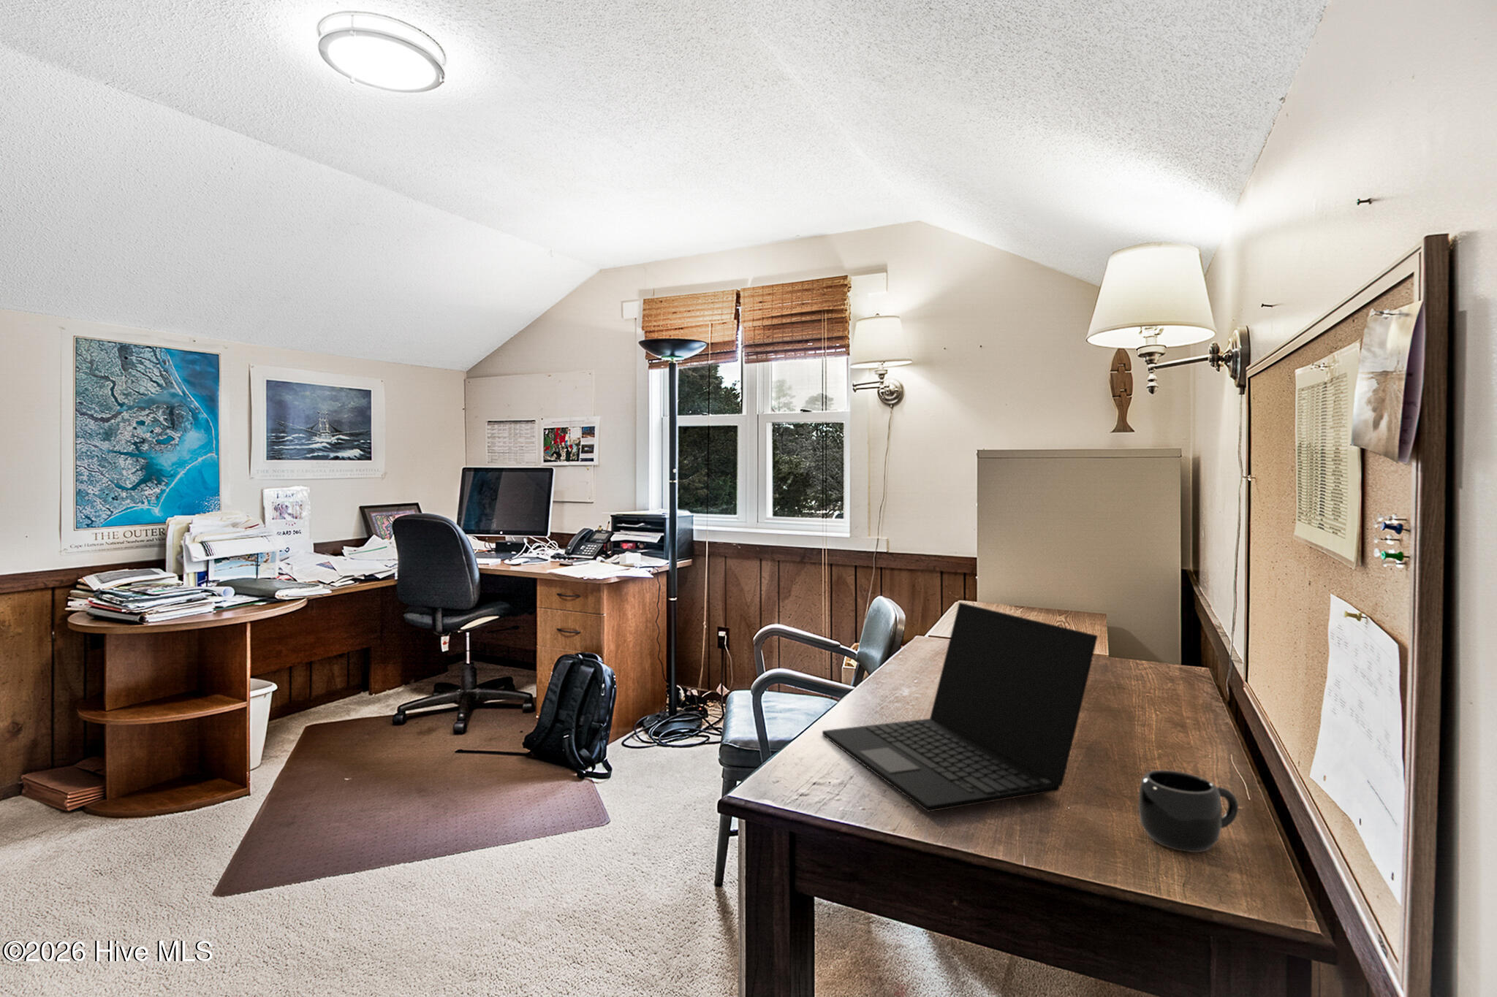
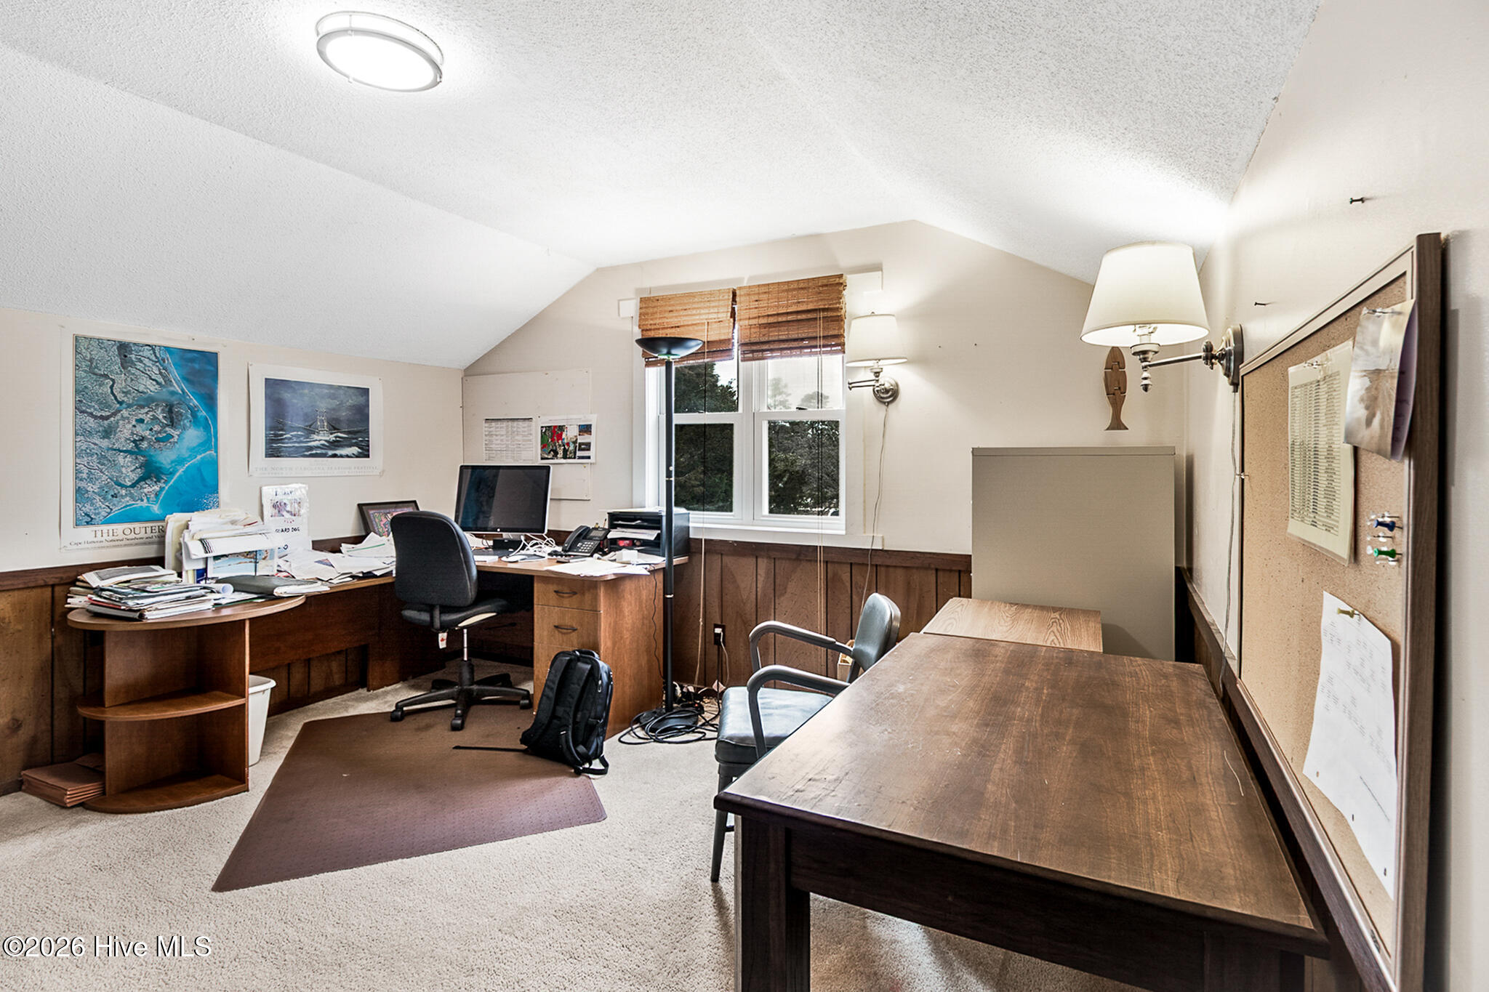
- mug [1139,769,1239,853]
- laptop [821,601,1099,813]
